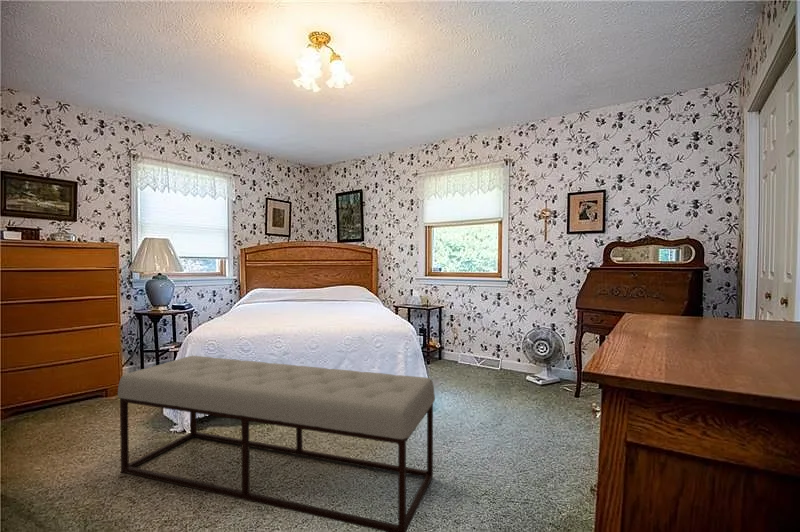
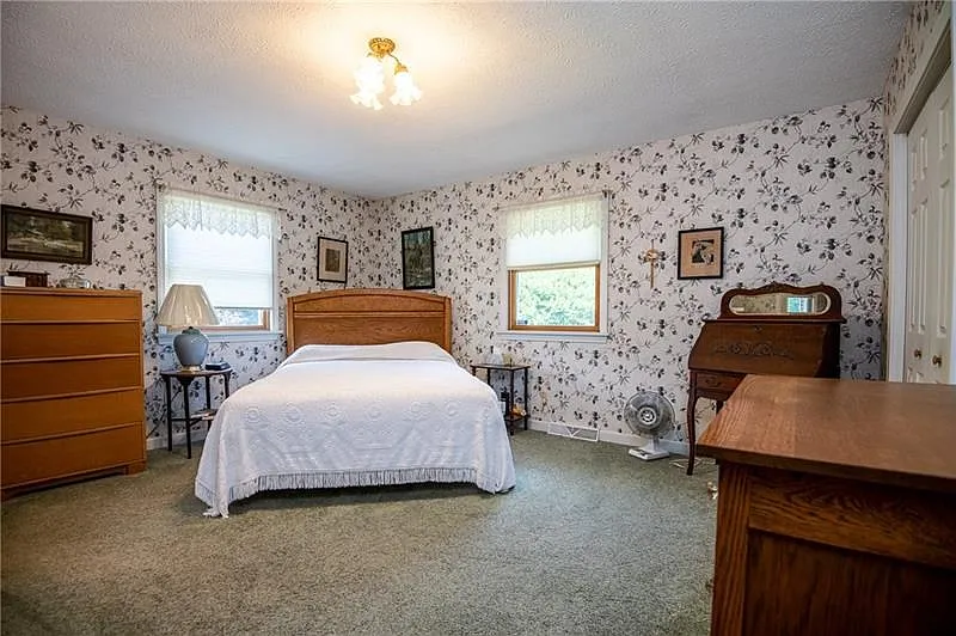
- bench [117,355,436,532]
